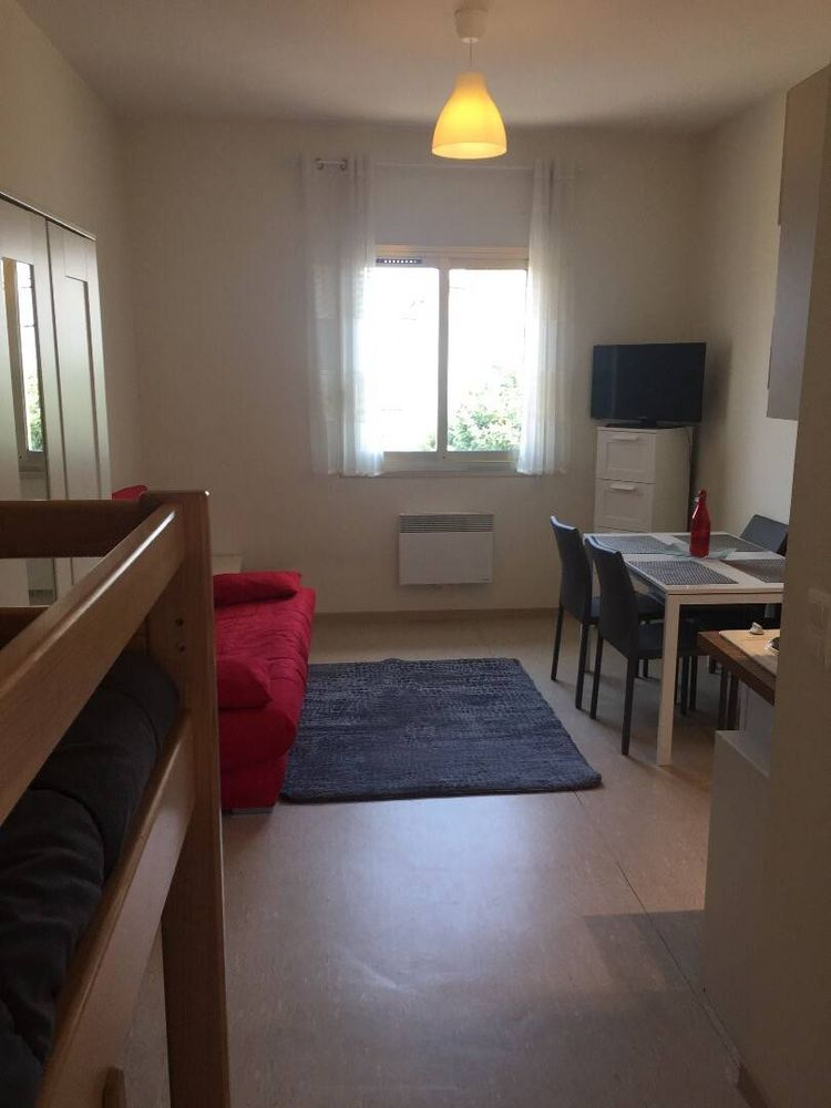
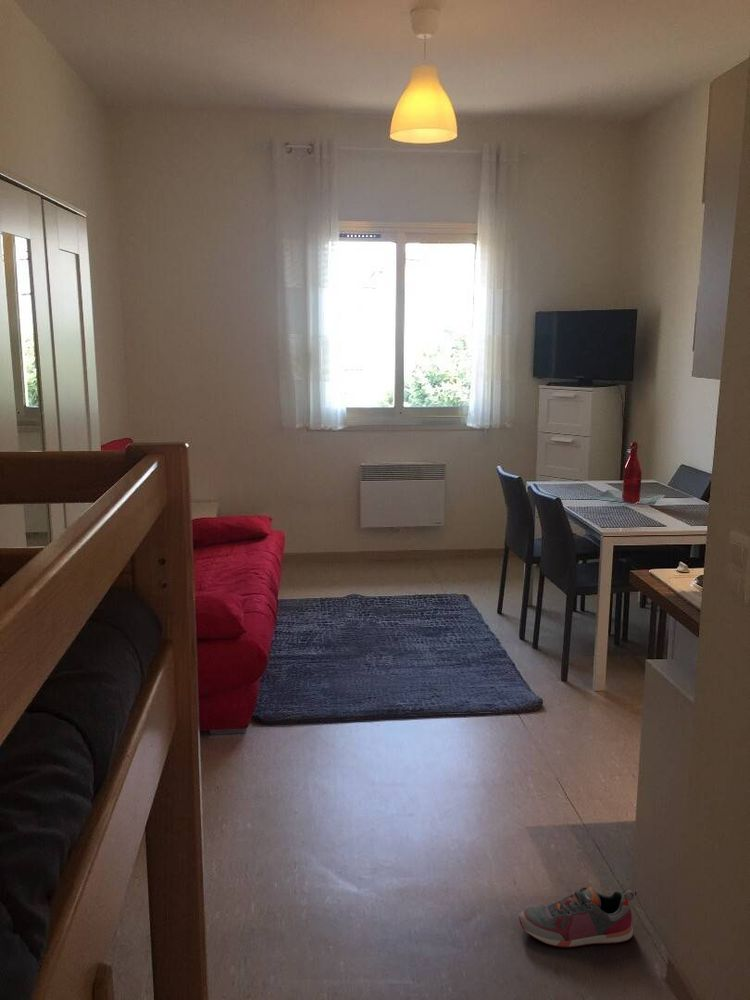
+ sneaker [518,886,635,948]
